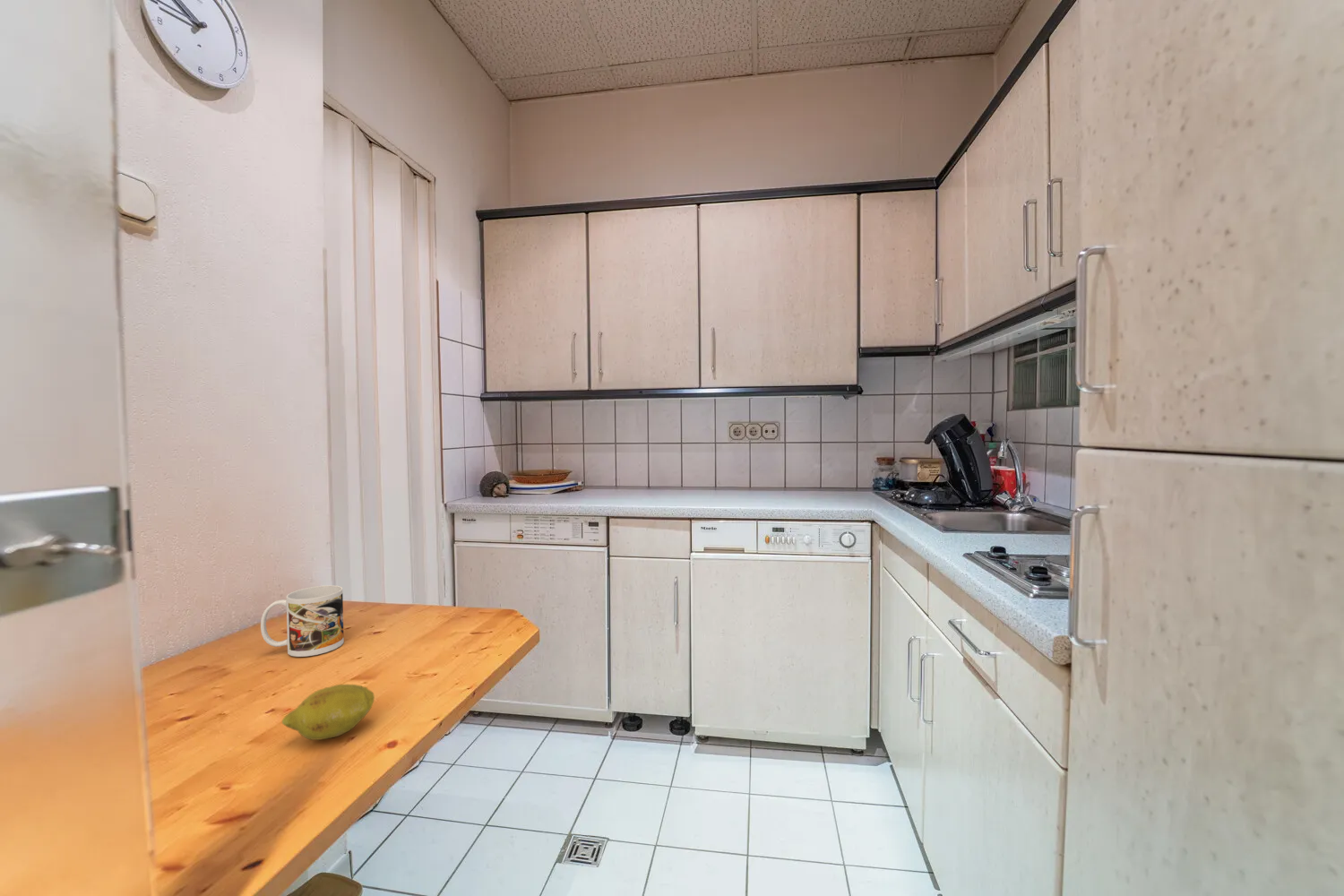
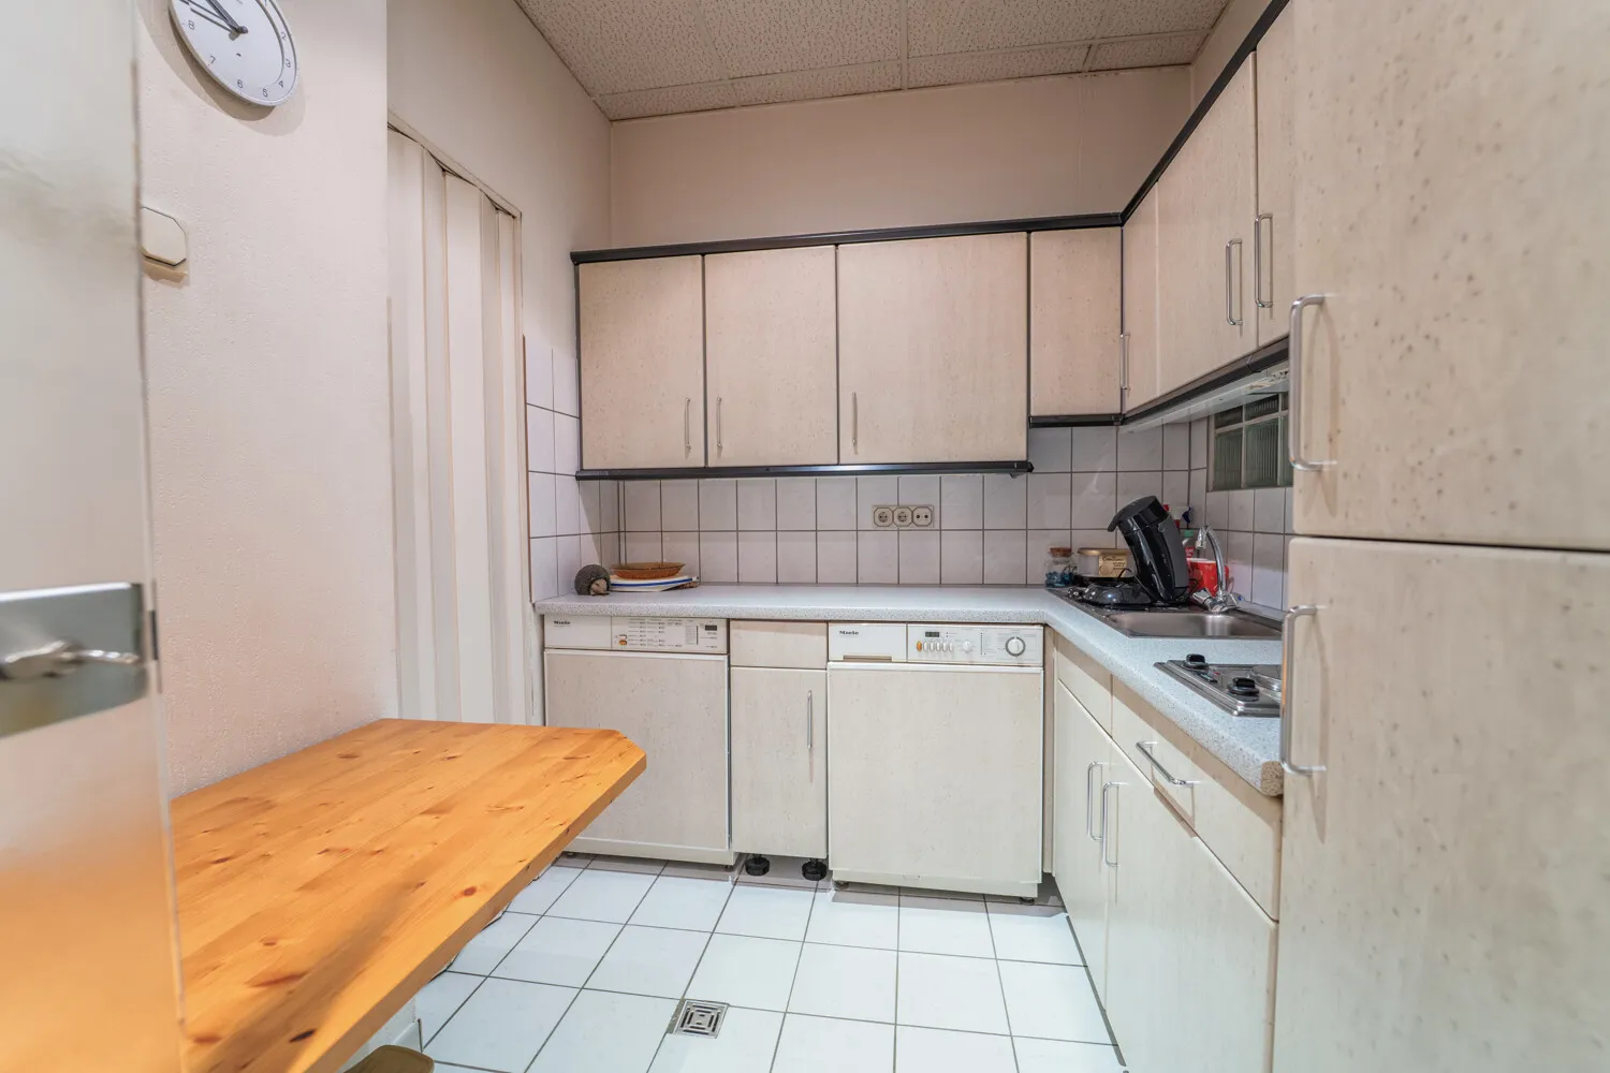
- mug [260,584,345,658]
- fruit [281,684,375,741]
